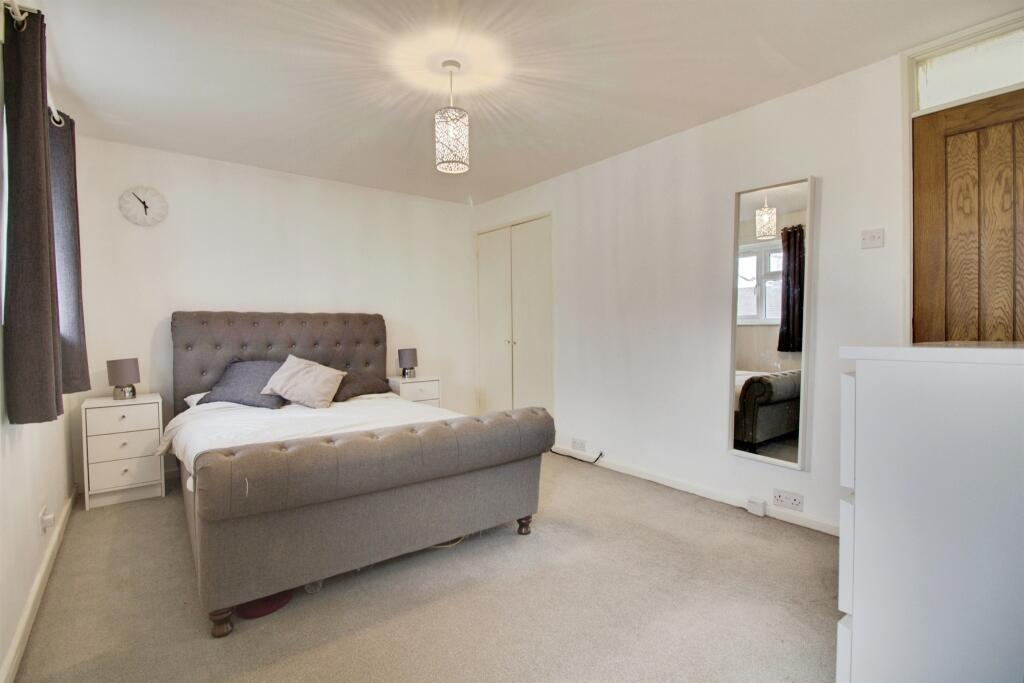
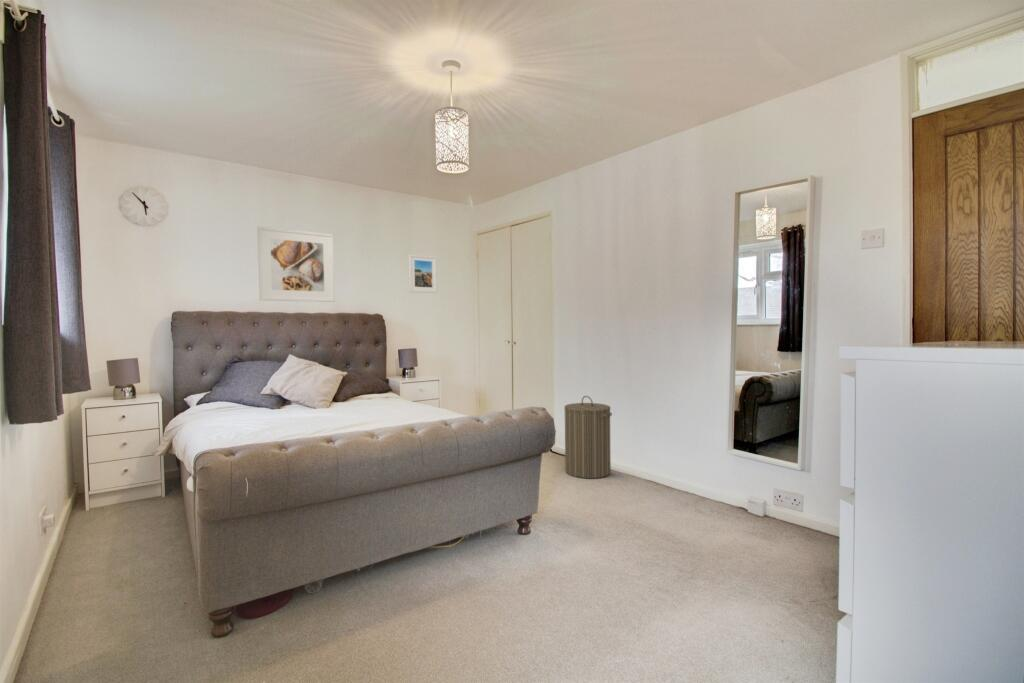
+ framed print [257,225,336,303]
+ laundry hamper [563,395,613,480]
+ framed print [407,253,438,294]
